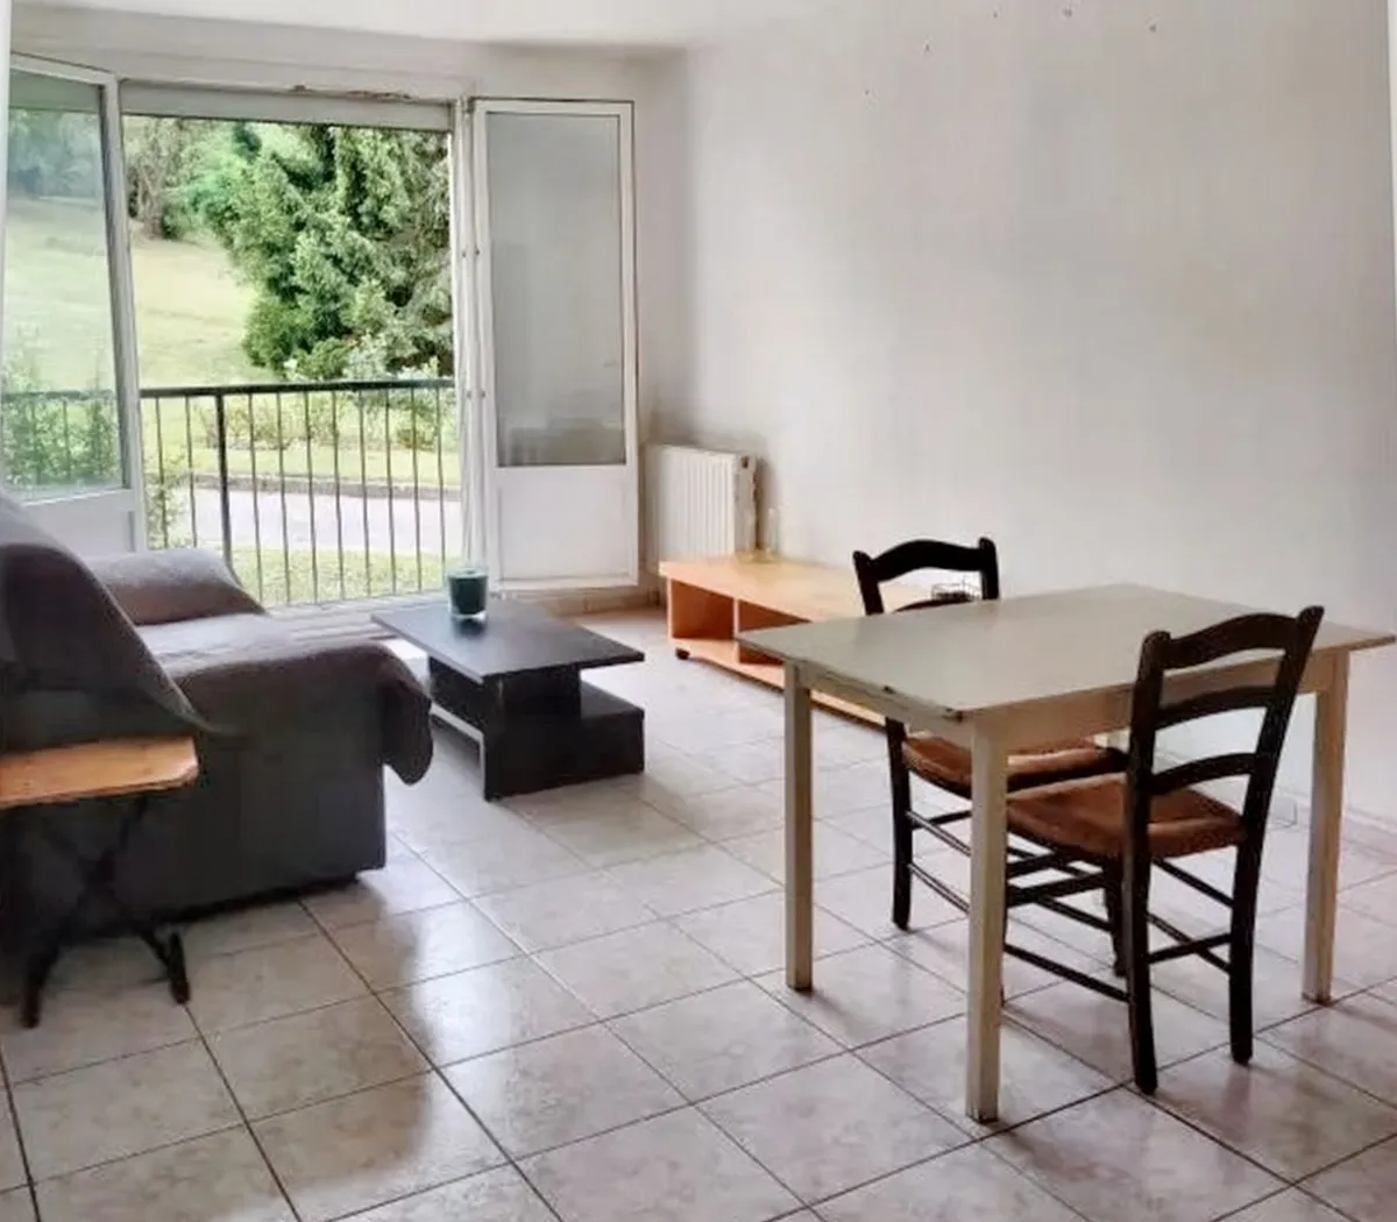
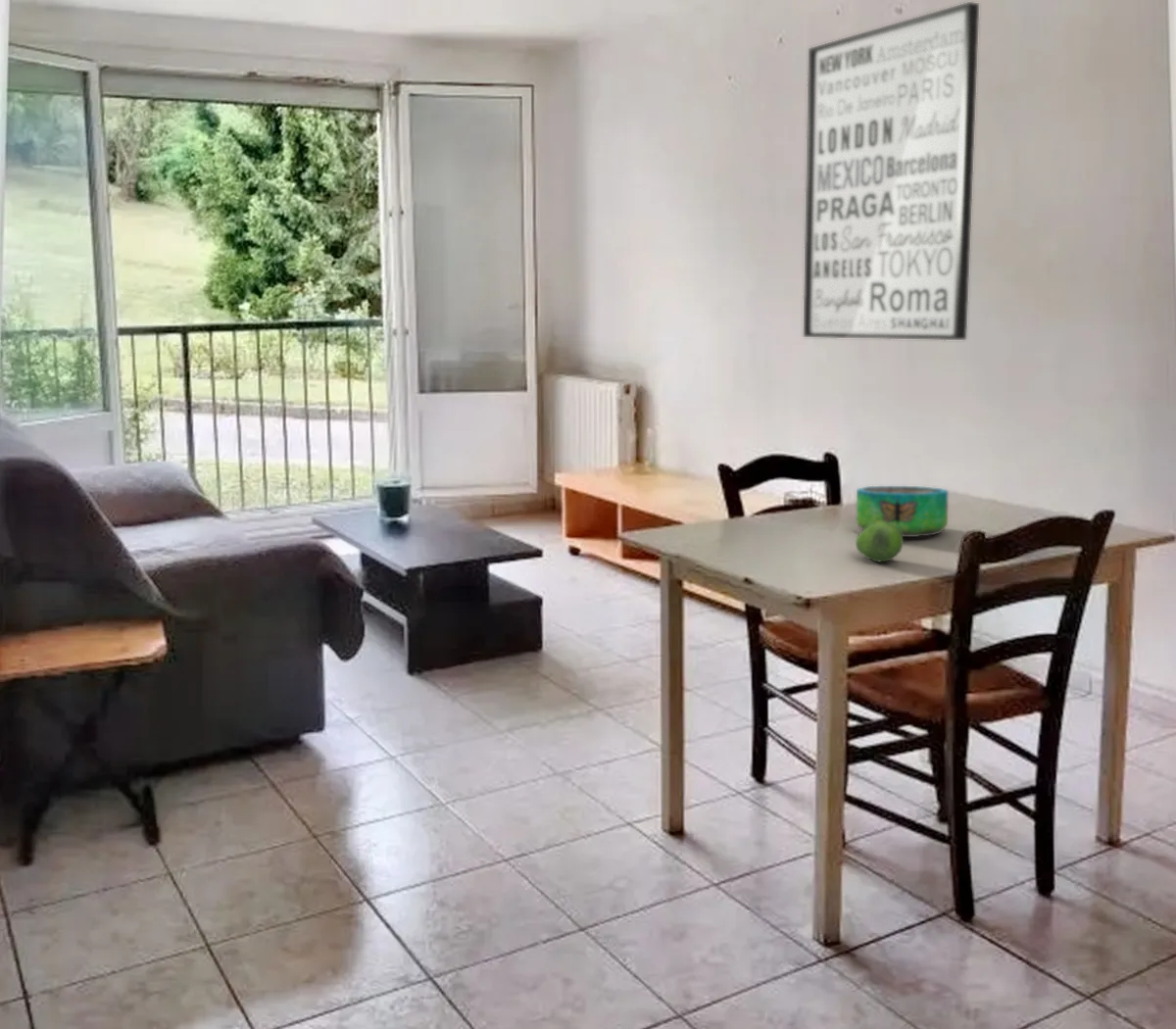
+ decorative bowl [856,485,949,538]
+ wall art [803,1,980,341]
+ fruit [855,522,905,563]
